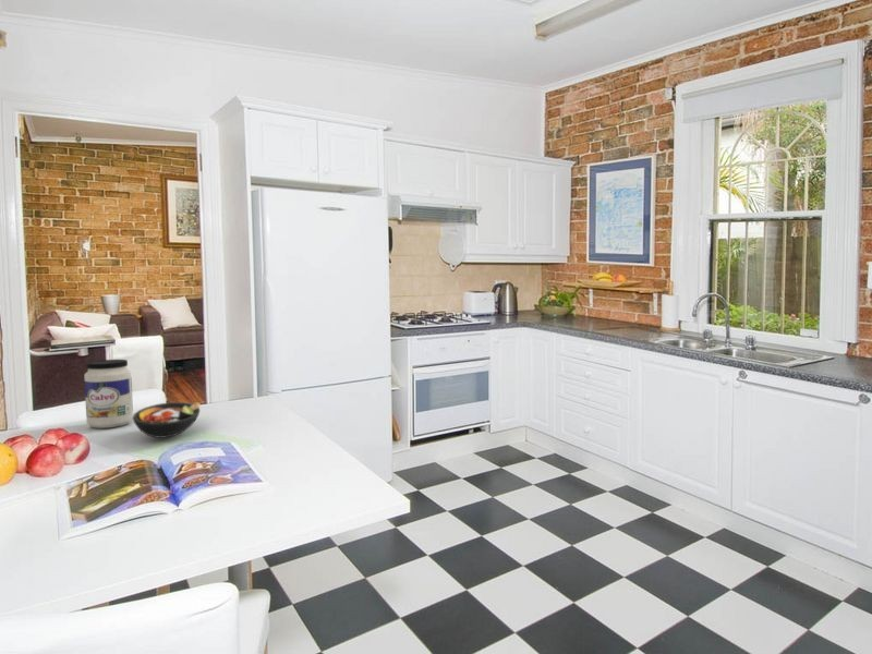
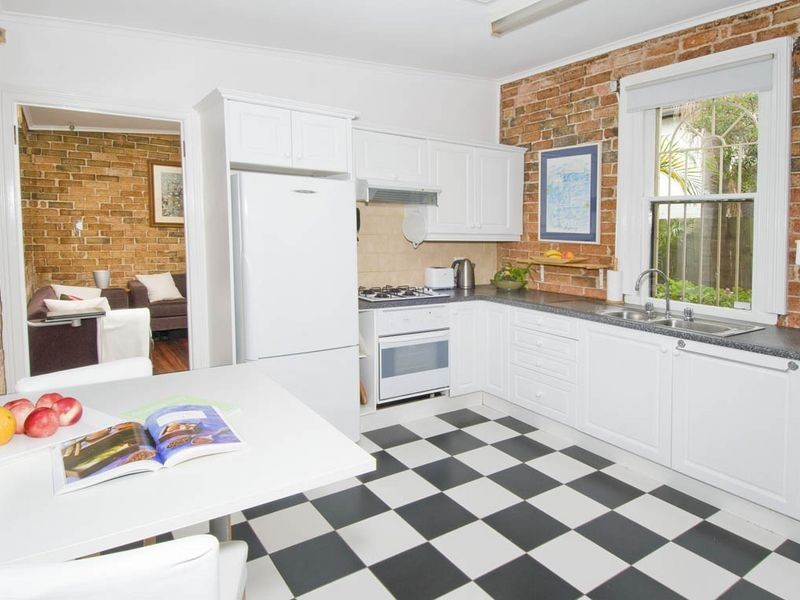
- jar [83,359,134,429]
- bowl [132,401,202,439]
